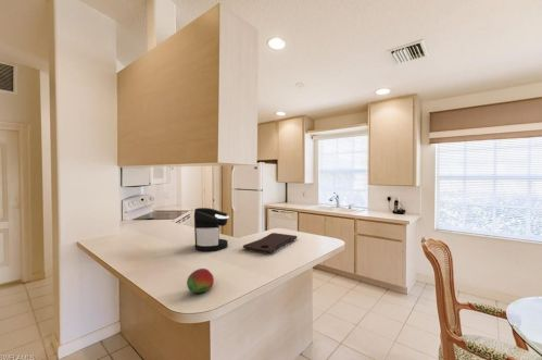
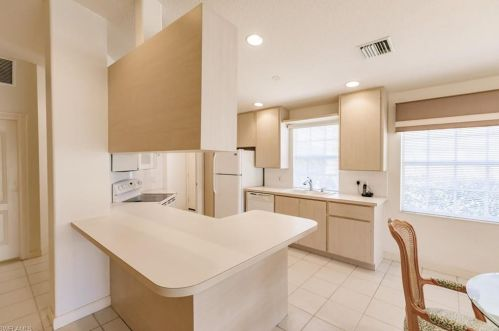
- coffee maker [193,207,230,252]
- cutting board [242,232,299,255]
- fruit [186,268,215,294]
